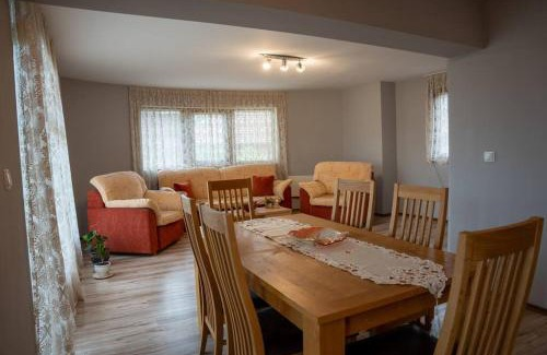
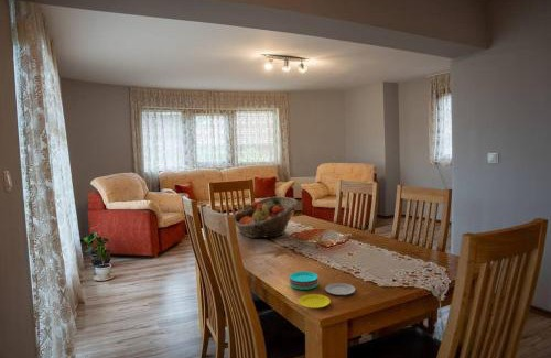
+ plate [289,271,356,310]
+ fruit basket [233,196,299,239]
